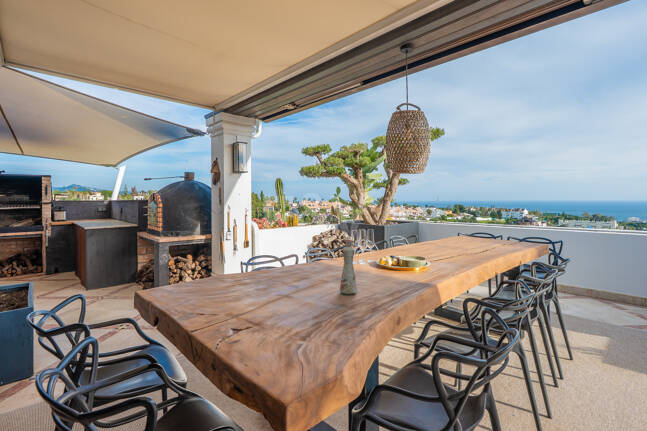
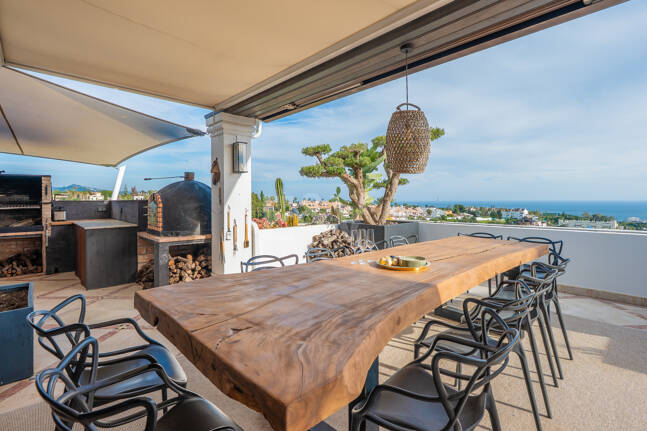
- bottle [339,238,358,295]
